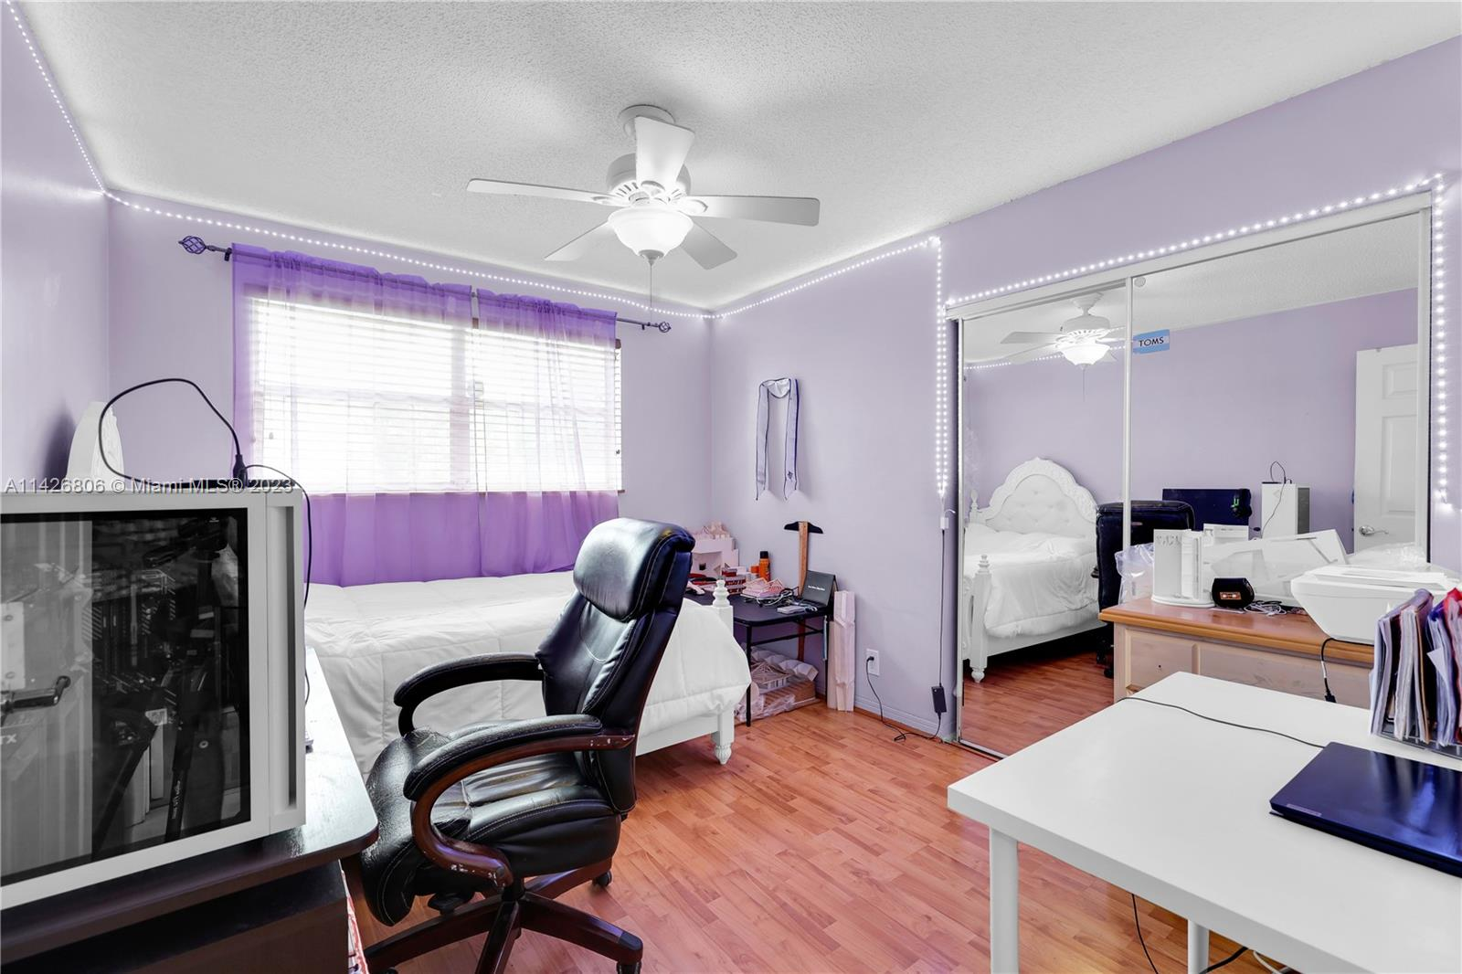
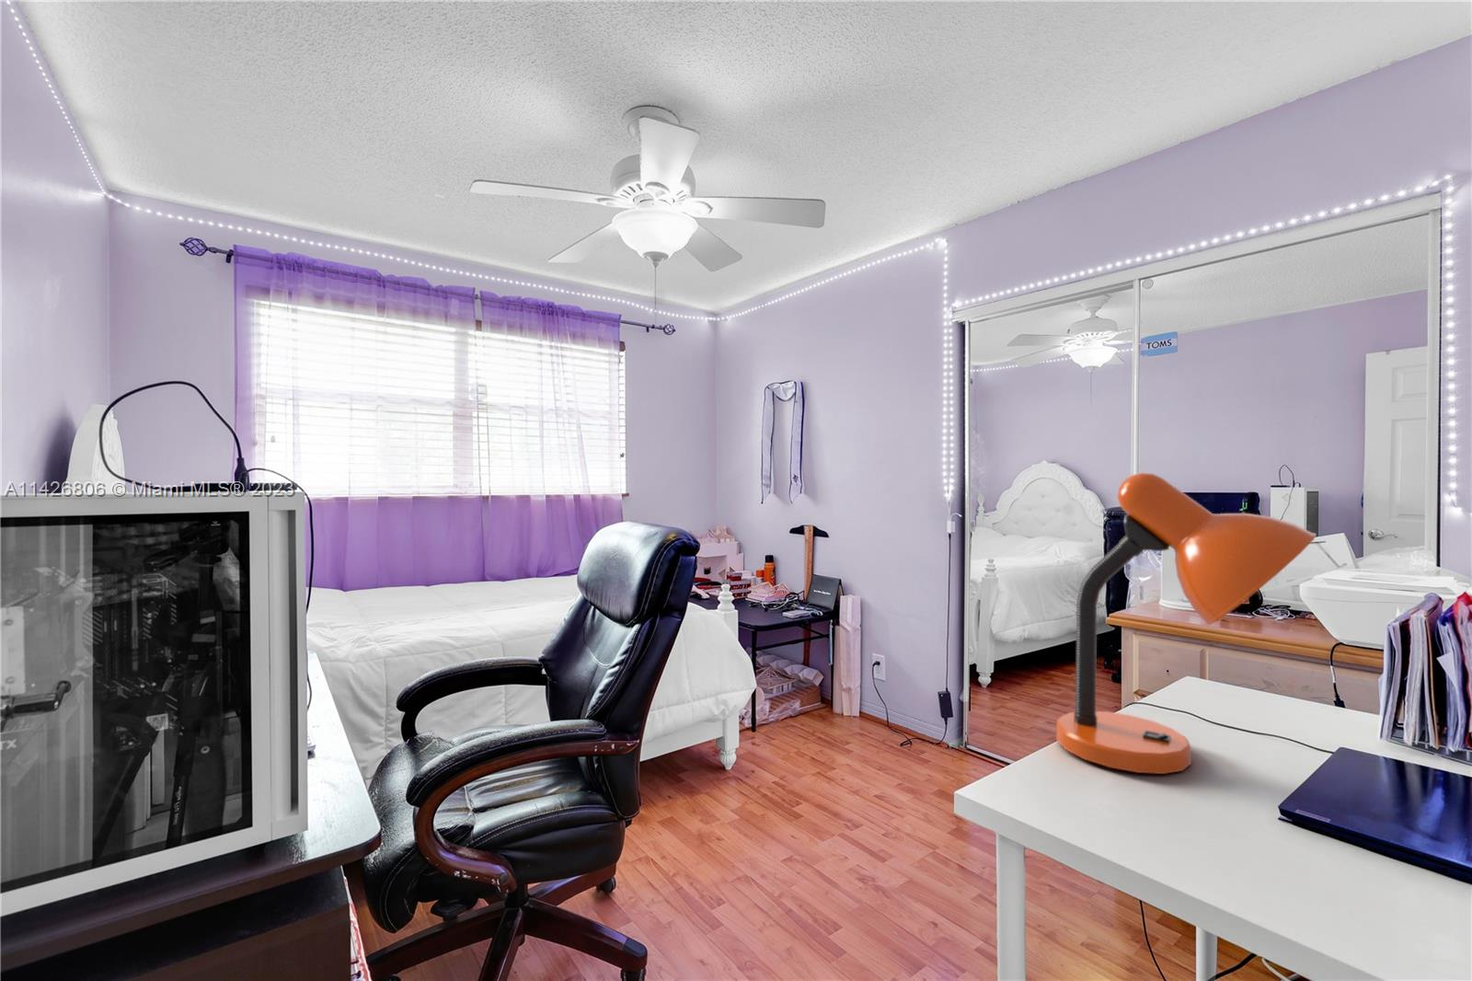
+ desk lamp [1055,471,1318,775]
